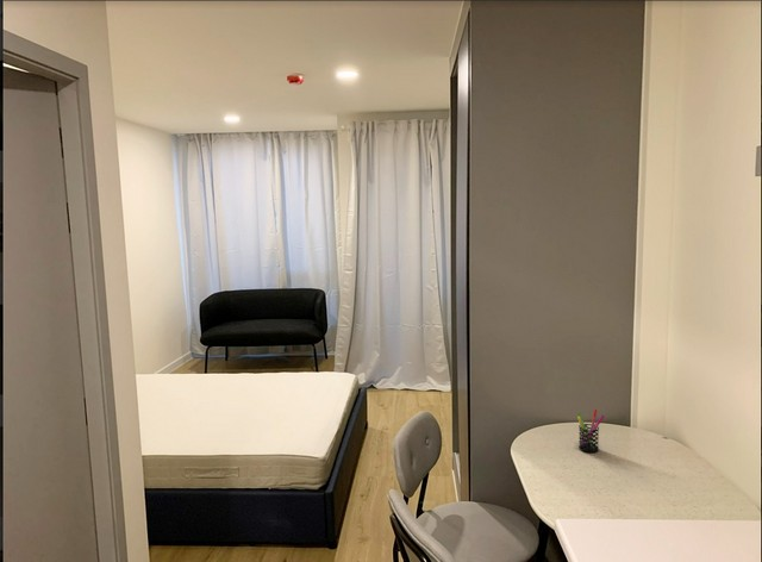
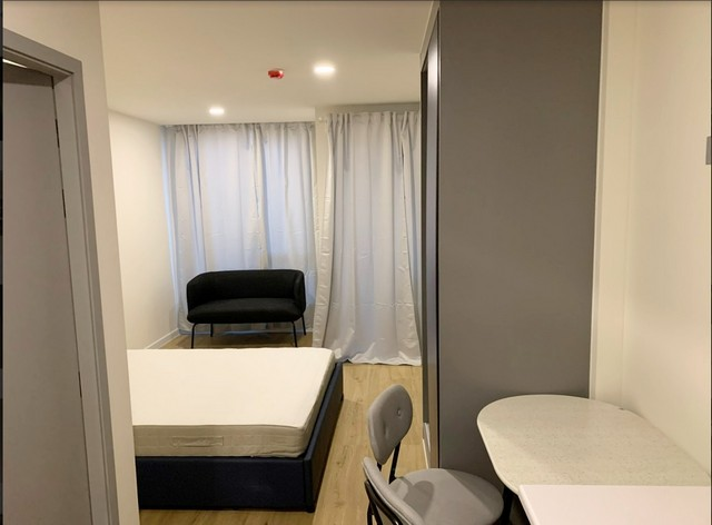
- pen holder [576,408,606,454]
